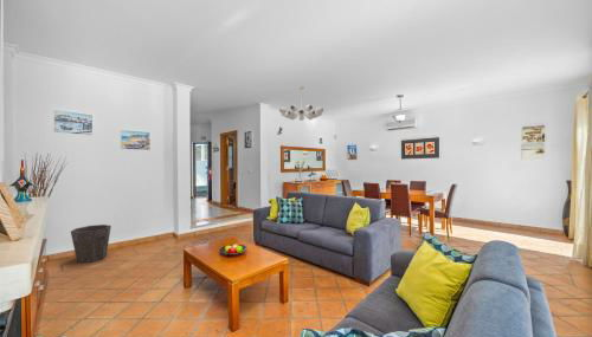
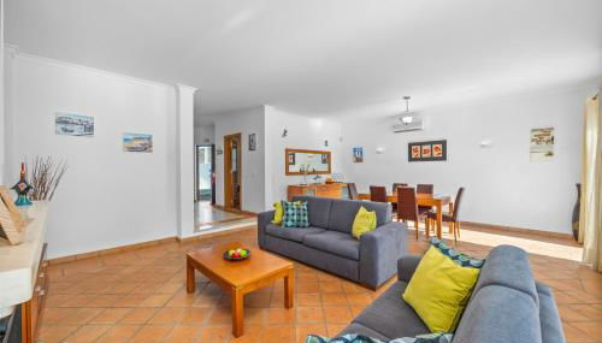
- chandelier [278,85,324,122]
- waste bin [70,223,112,264]
